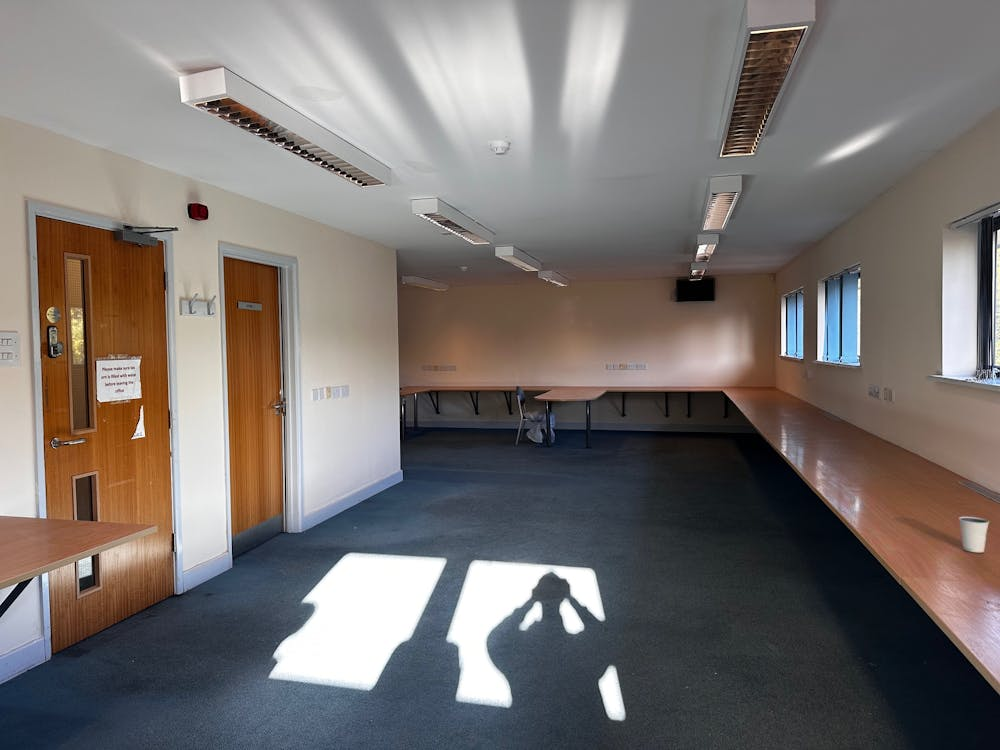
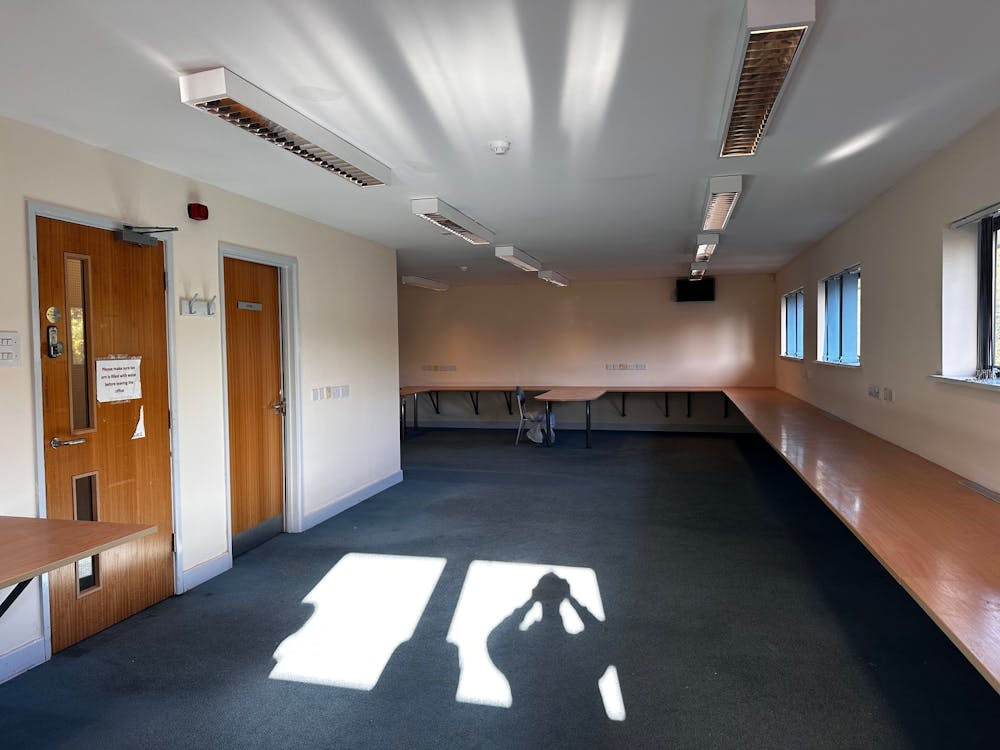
- dixie cup [958,516,990,553]
